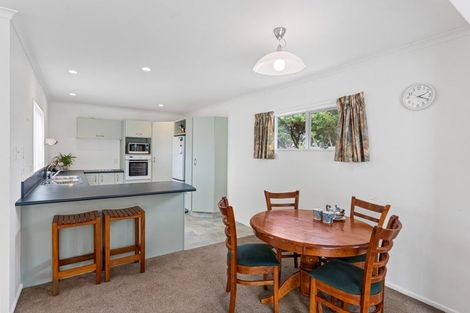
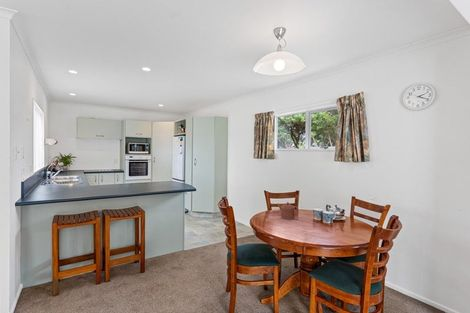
+ teapot [277,201,299,220]
